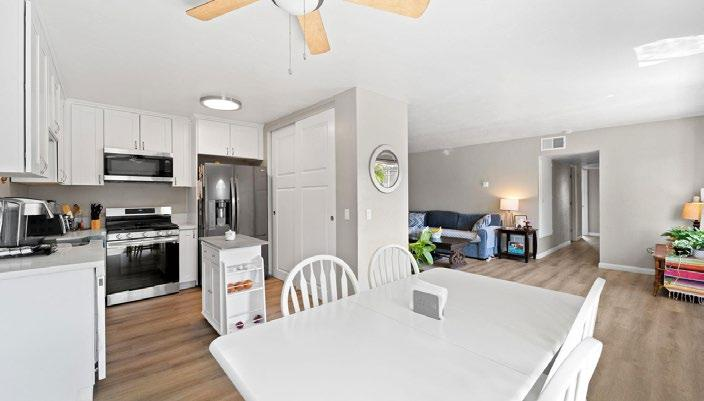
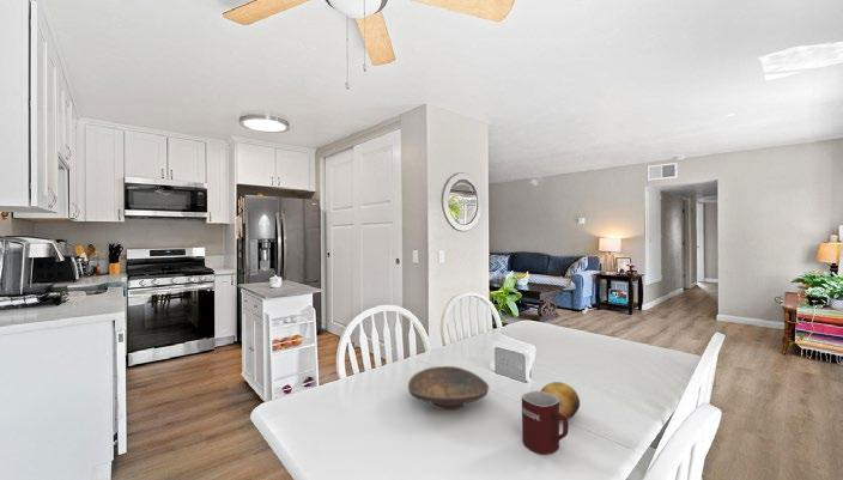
+ decorative bowl [407,365,490,412]
+ mug [521,390,570,456]
+ fruit [539,381,581,421]
